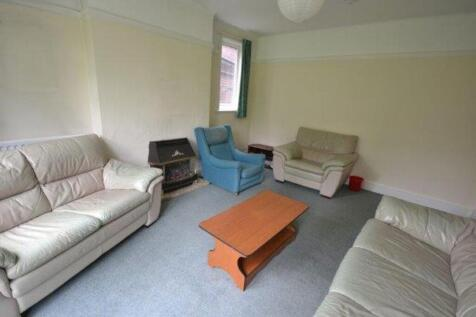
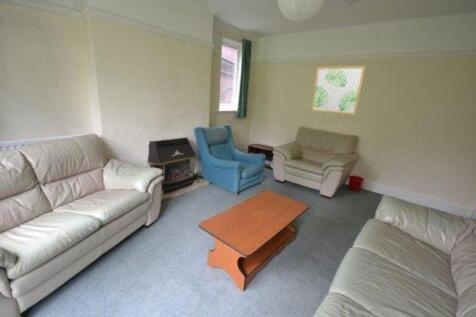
+ wall art [310,65,367,116]
